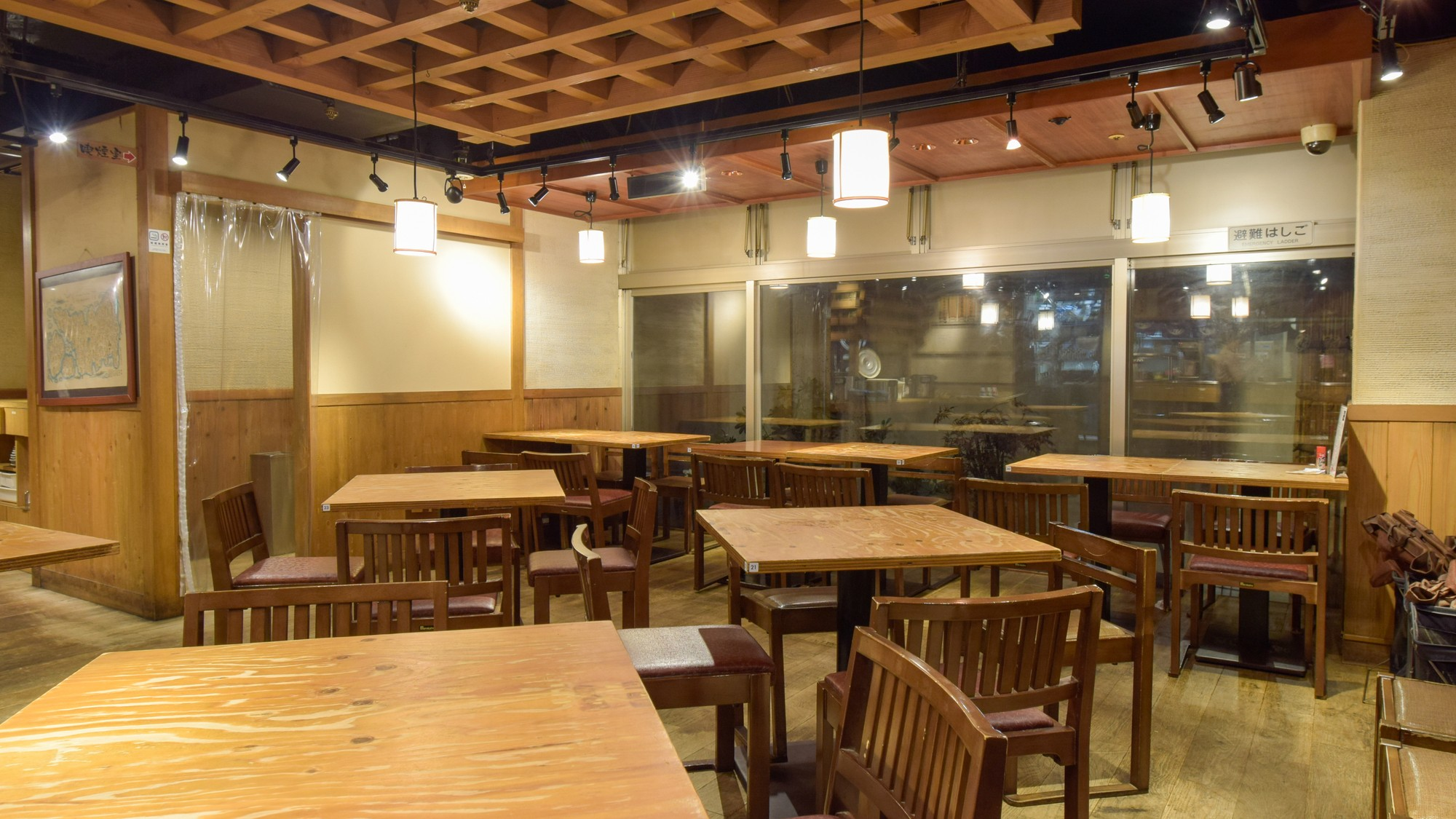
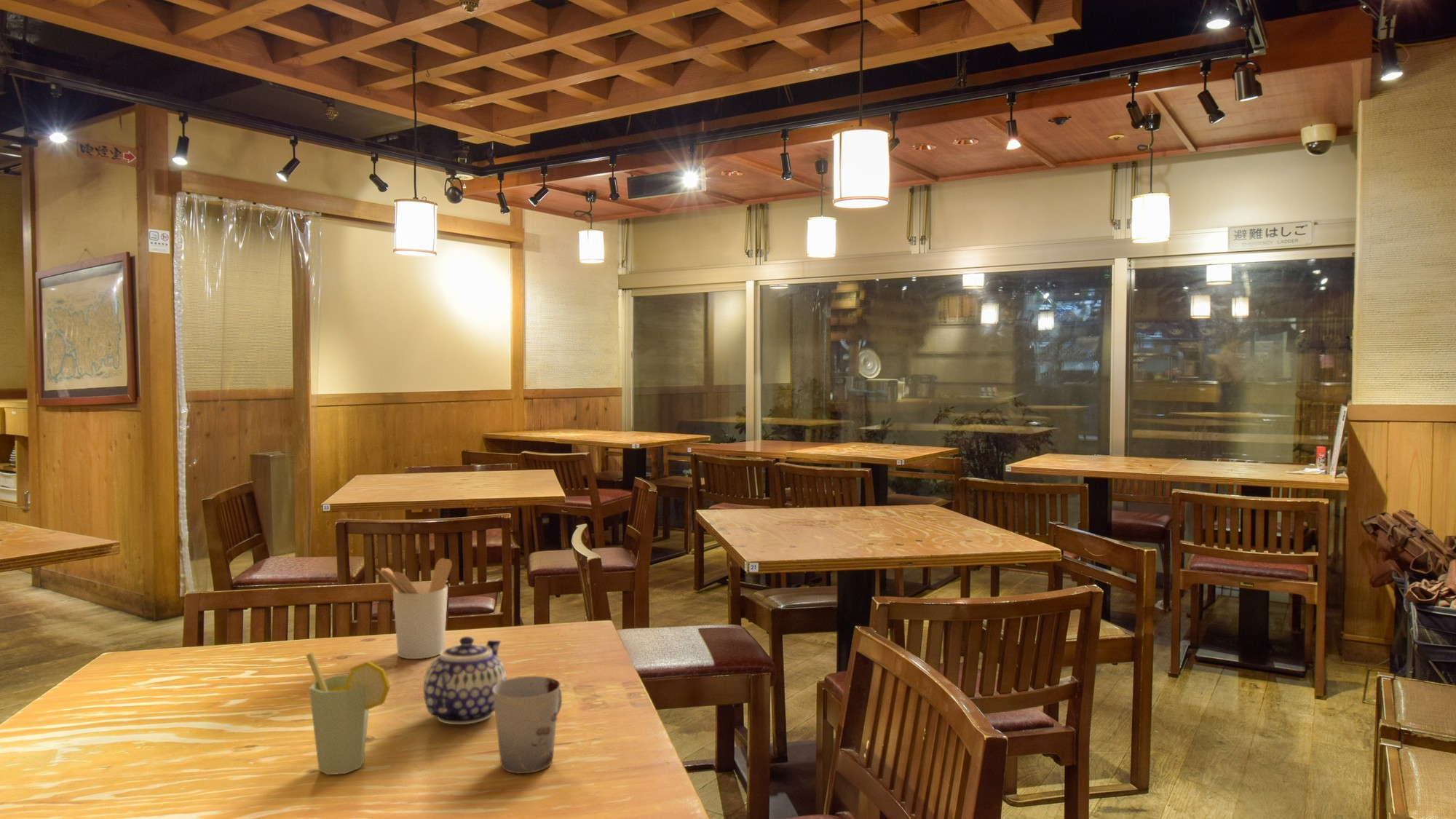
+ cup [493,676,563,774]
+ utensil holder [375,558,453,660]
+ teapot [423,636,507,725]
+ cup [305,652,391,775]
